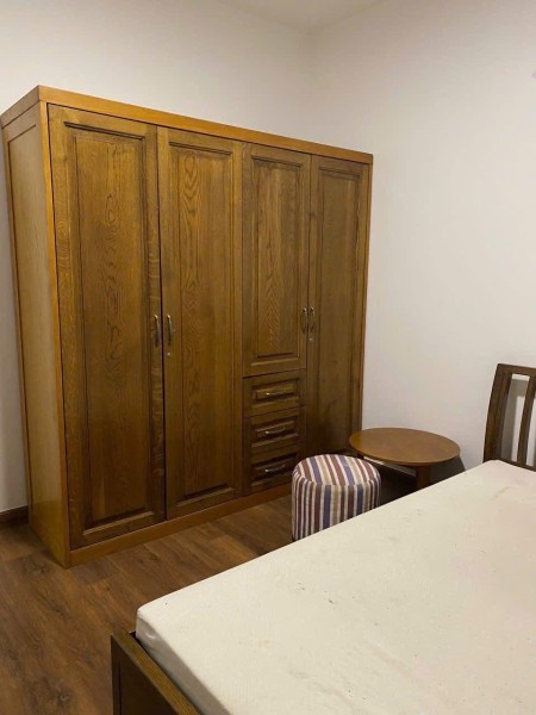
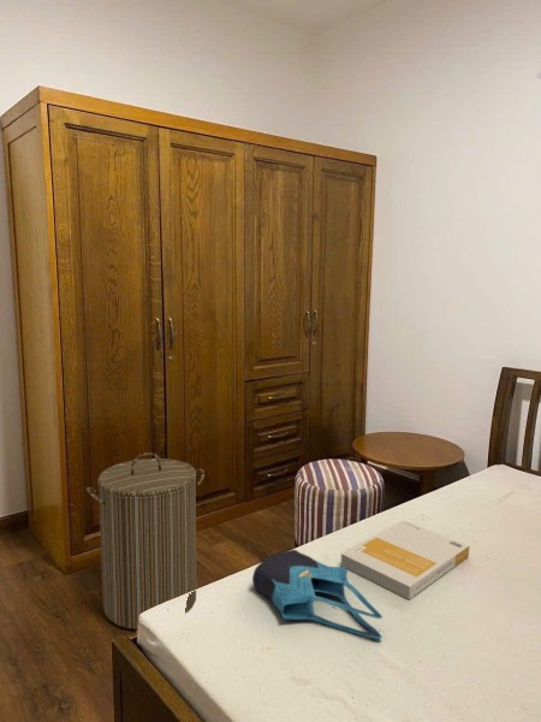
+ book [339,519,470,600]
+ laundry hamper [85,451,206,631]
+ tote bag [251,549,384,640]
